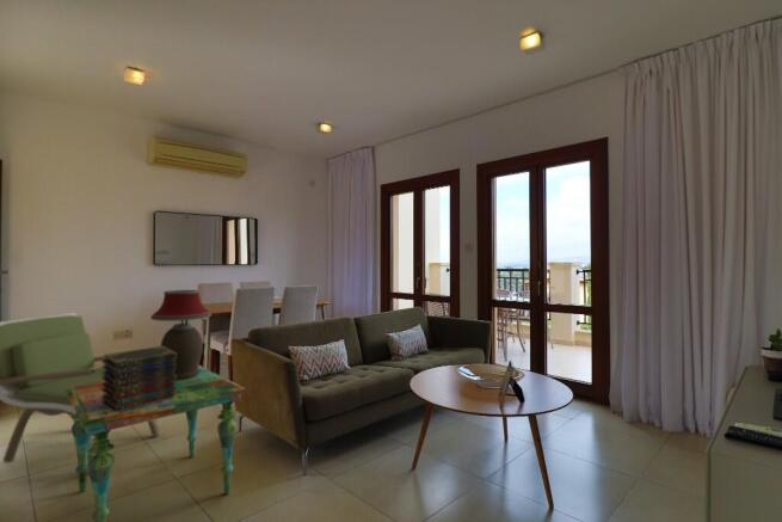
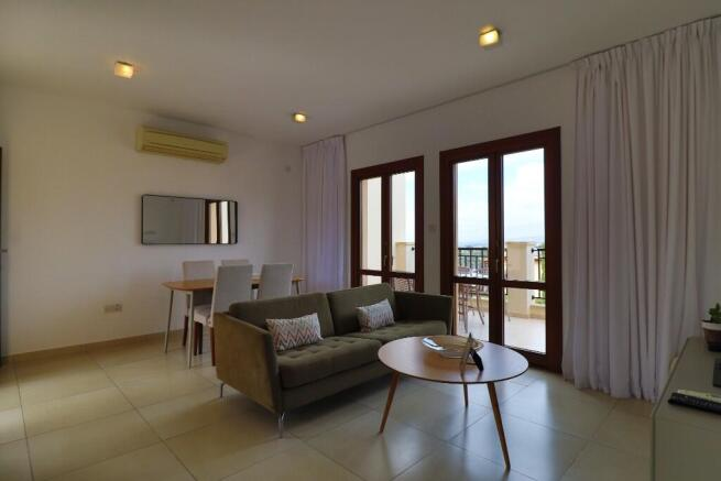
- table lamp [149,289,213,380]
- side table [64,364,247,522]
- armchair [0,312,162,463]
- book stack [100,345,177,412]
